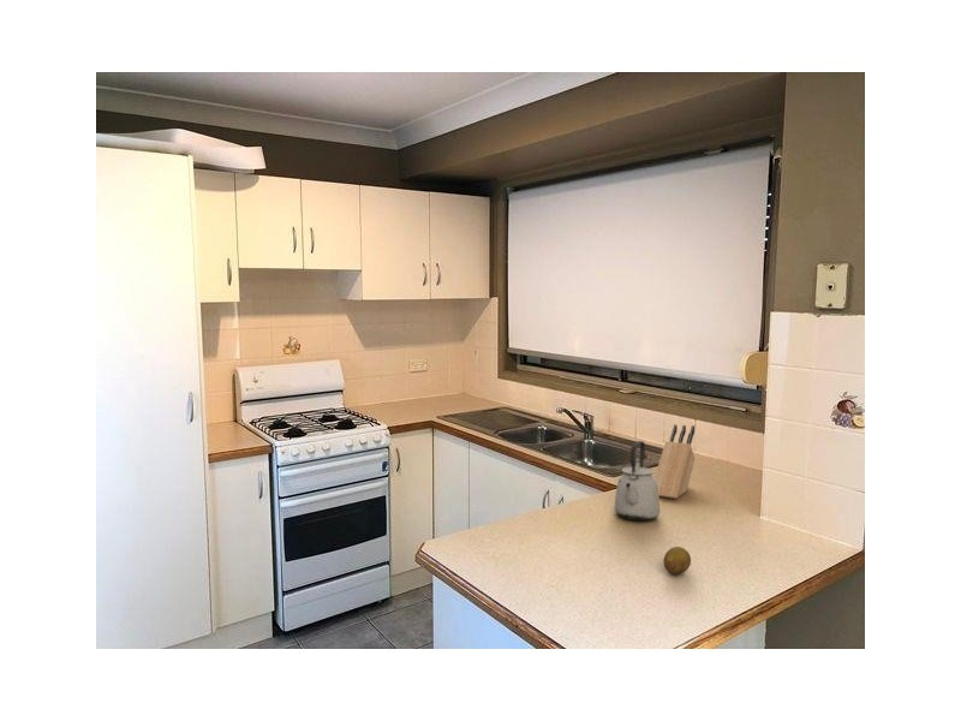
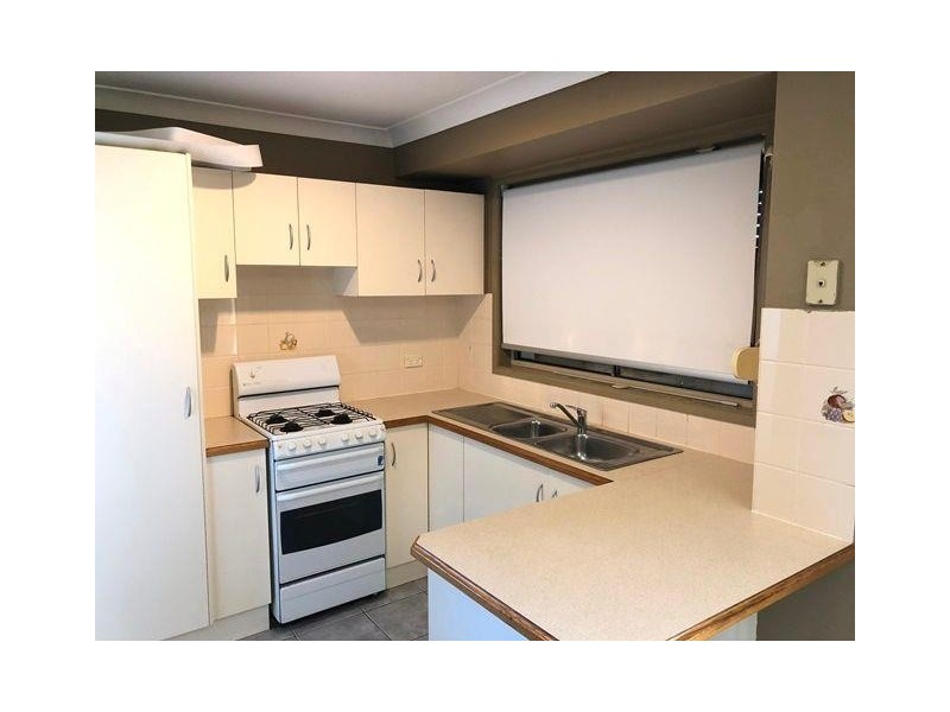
- knife block [653,423,696,500]
- fruit [662,546,692,576]
- kettle [614,440,662,522]
